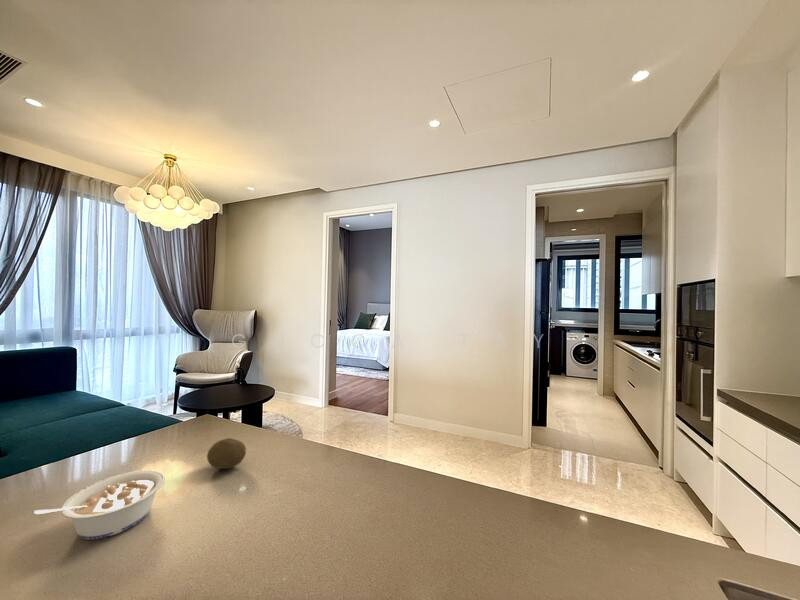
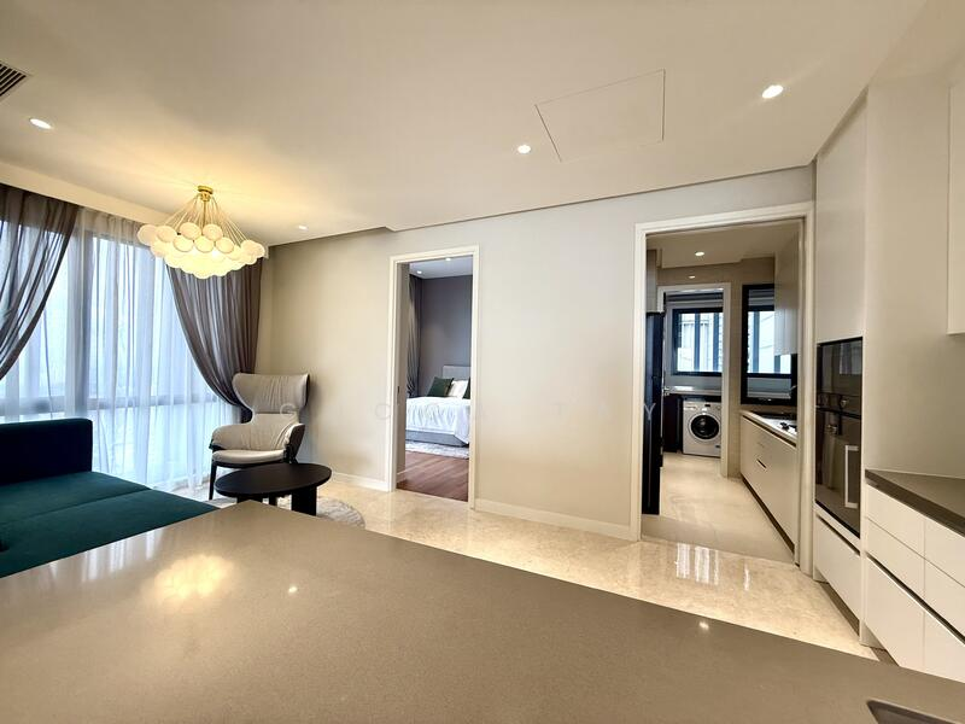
- legume [33,469,166,541]
- fruit [206,437,247,470]
